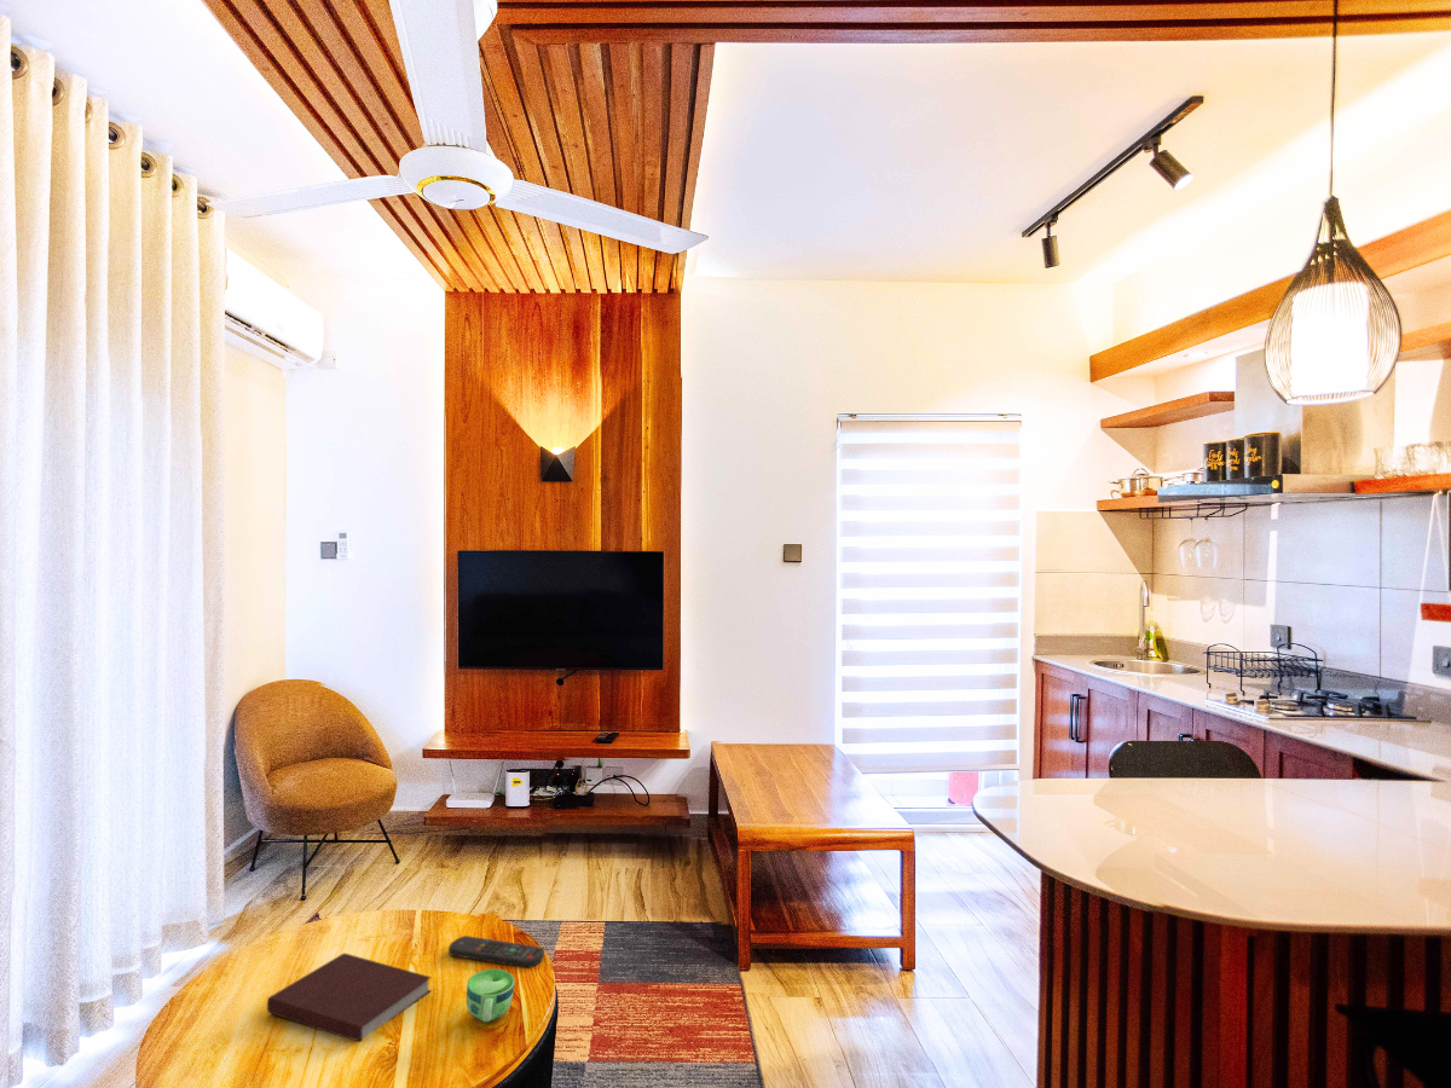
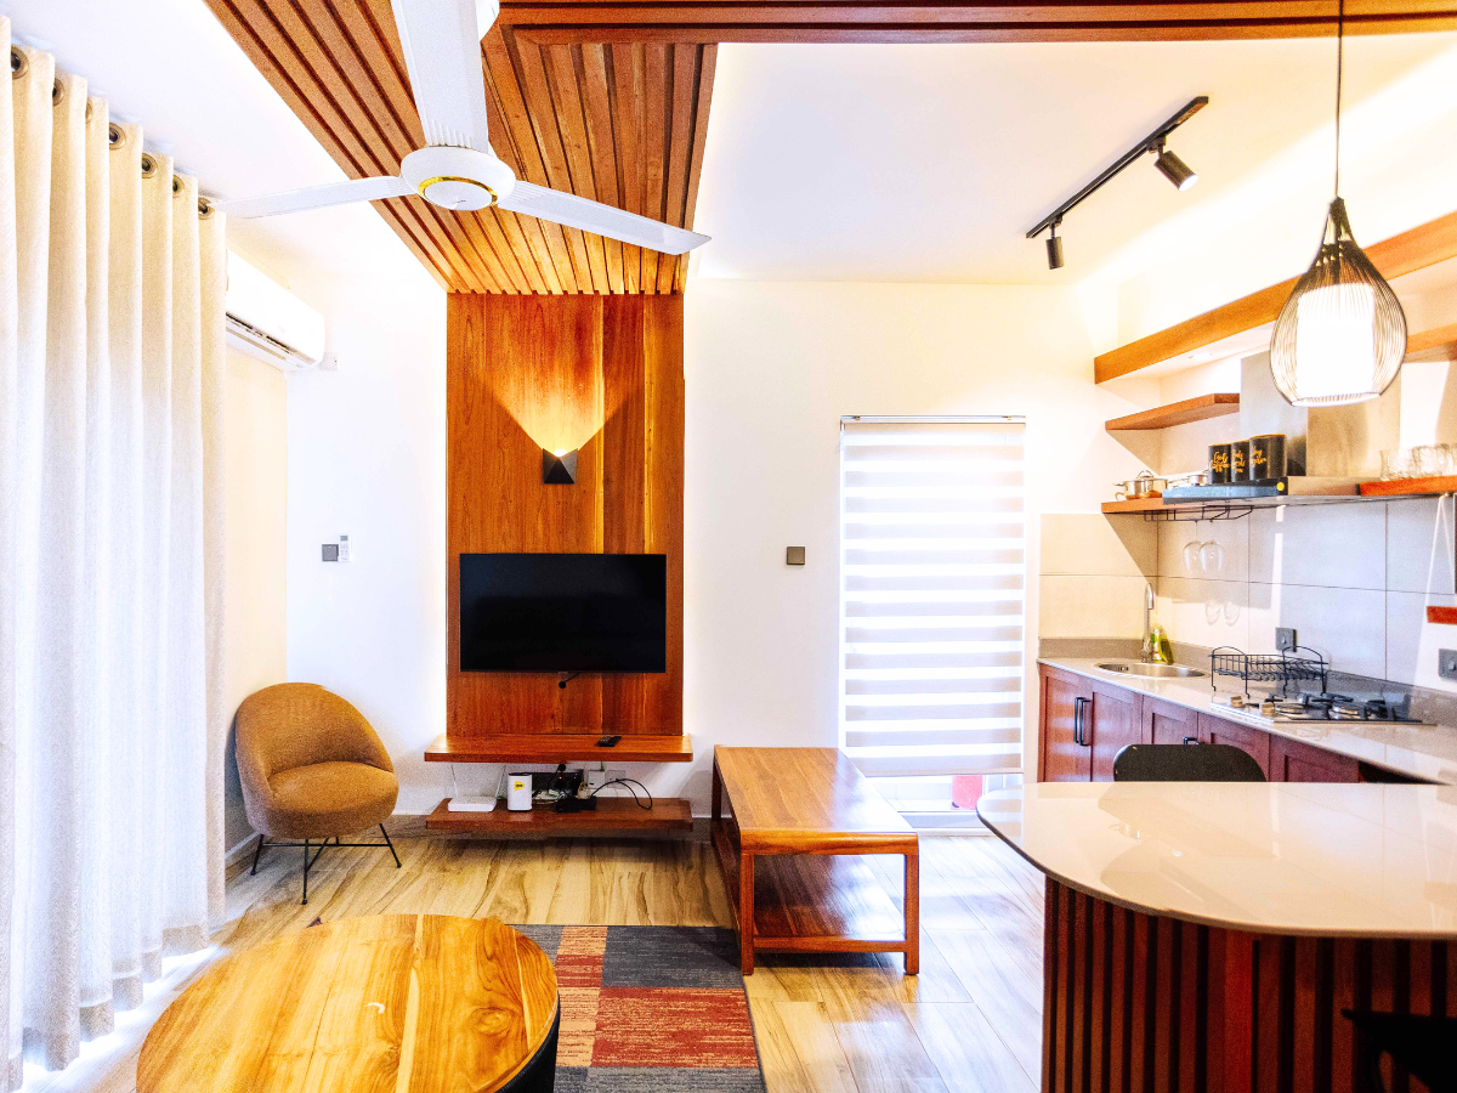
- cup [466,968,515,1023]
- notebook [266,951,433,1042]
- remote control [447,934,545,970]
